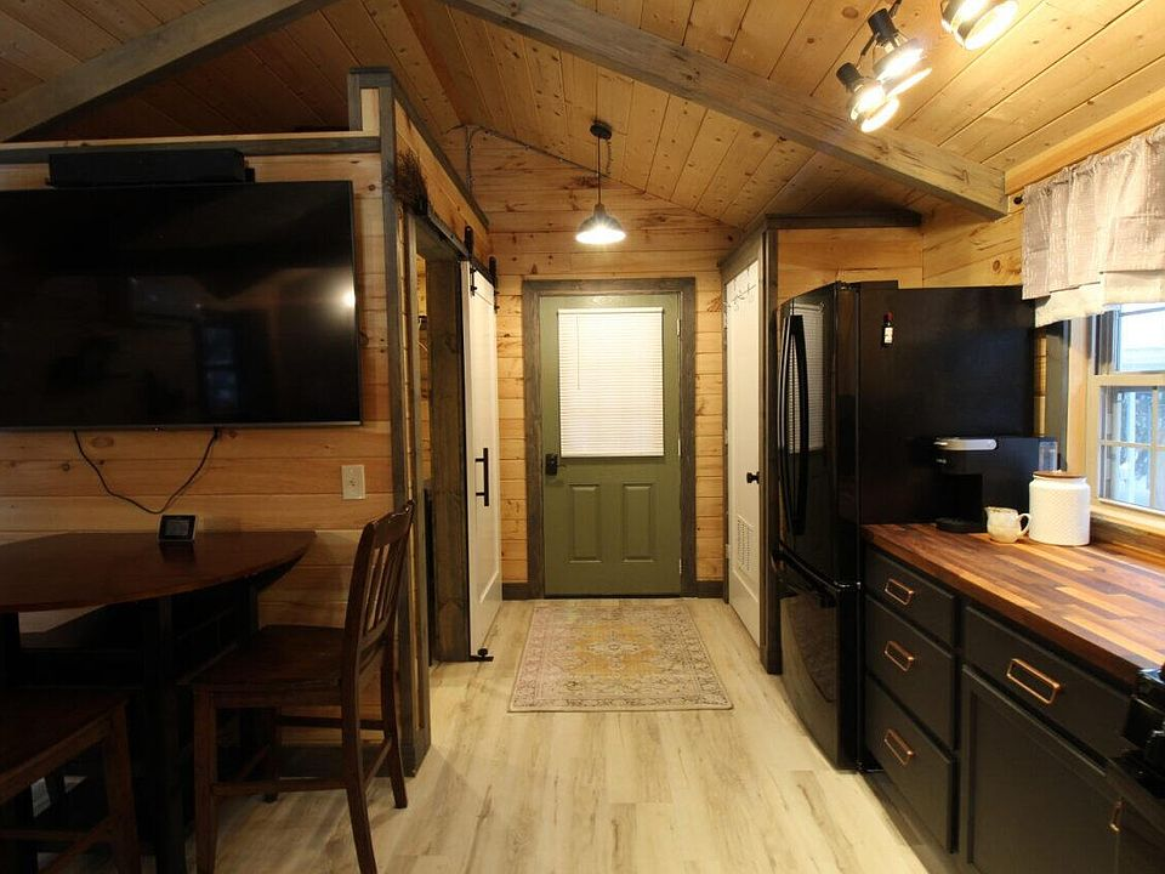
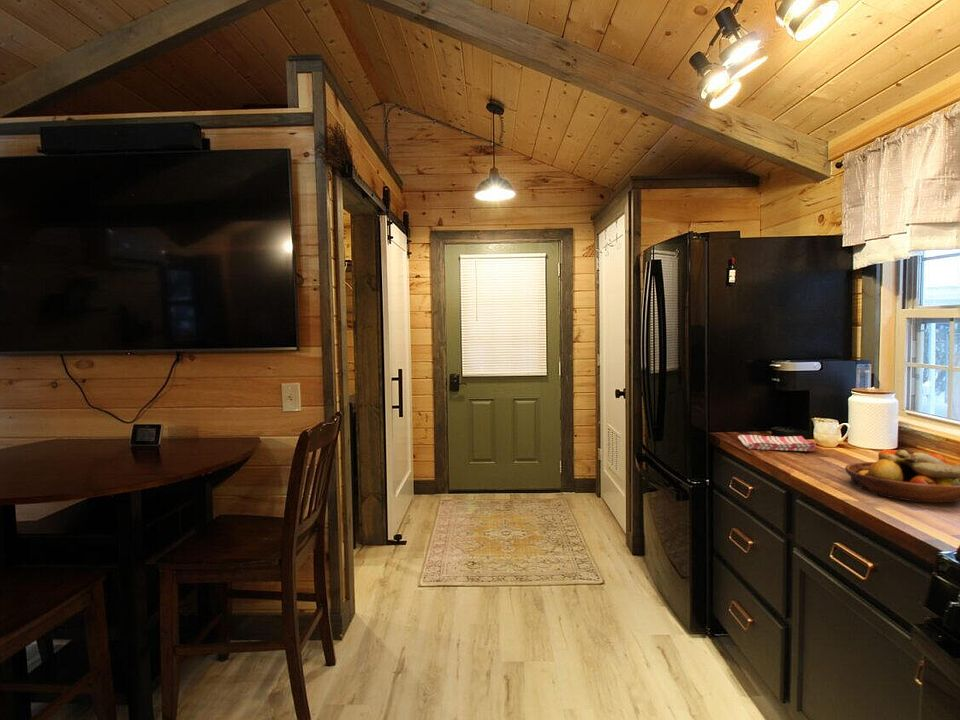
+ fruit bowl [844,448,960,504]
+ dish towel [737,434,817,452]
